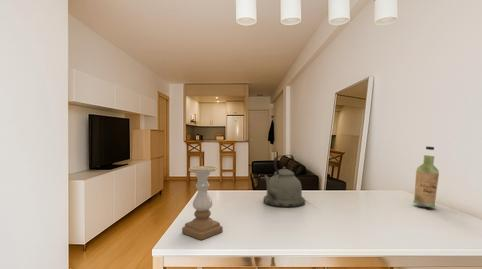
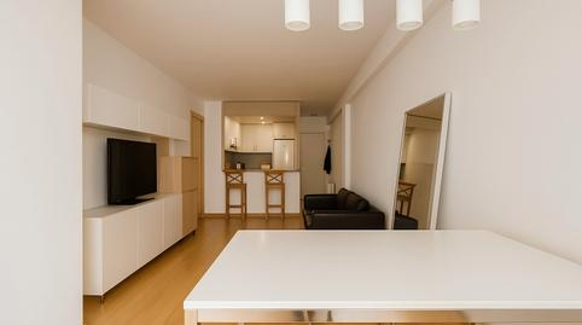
- kettle [262,154,306,208]
- bottle [412,145,440,208]
- candle holder [181,165,224,241]
